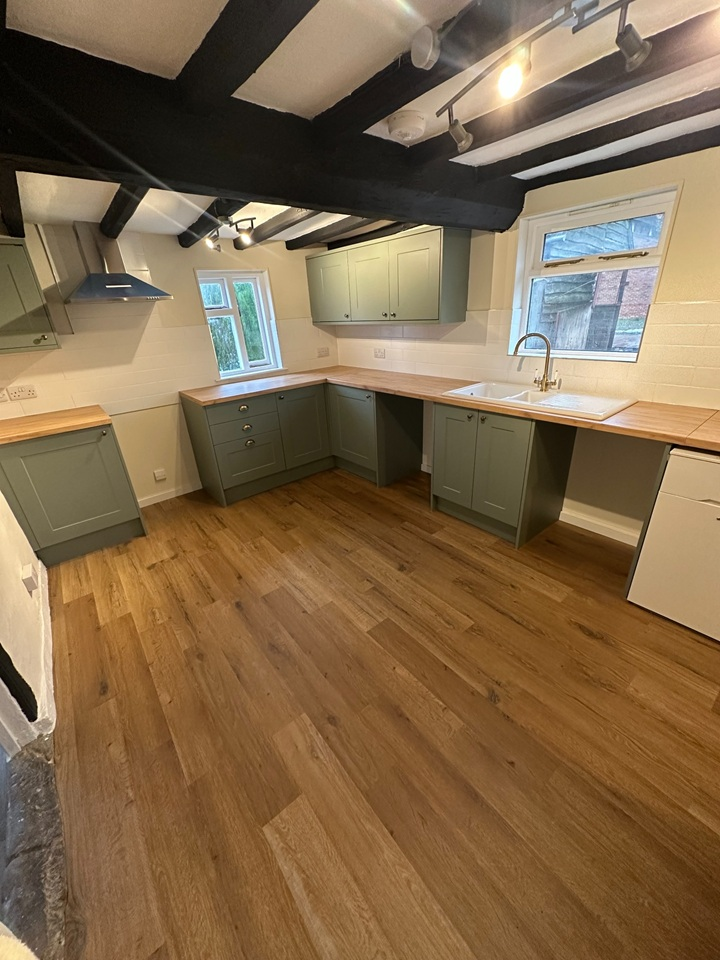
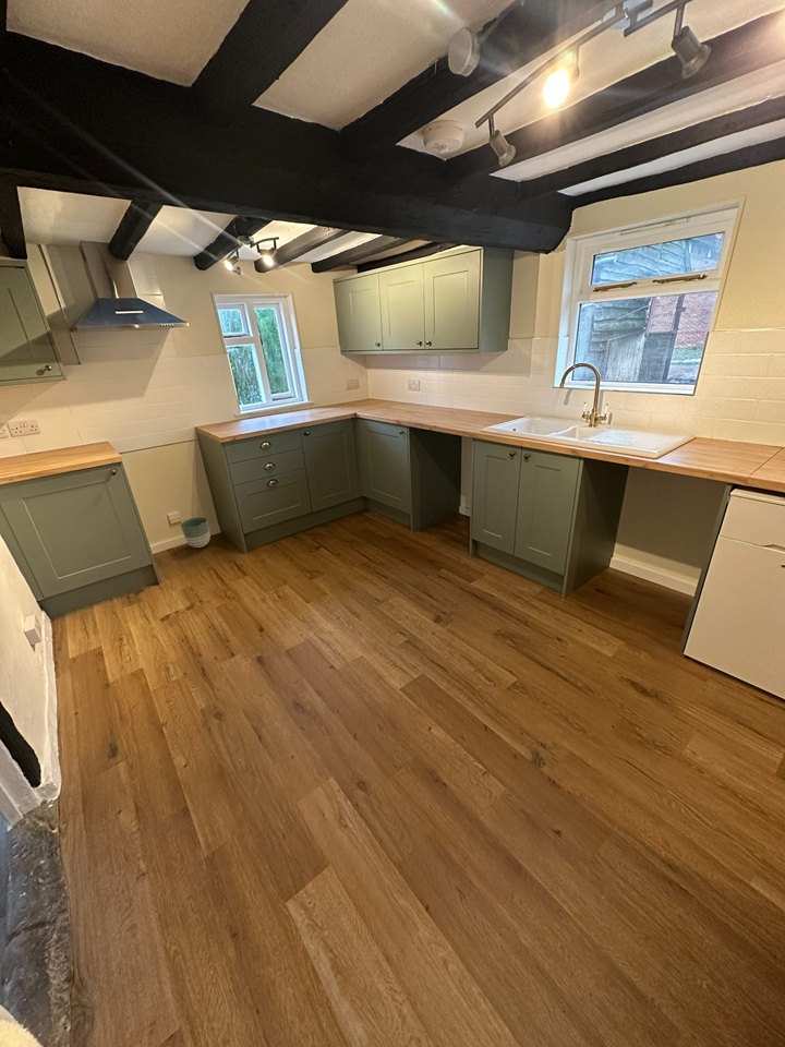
+ planter [180,516,212,549]
